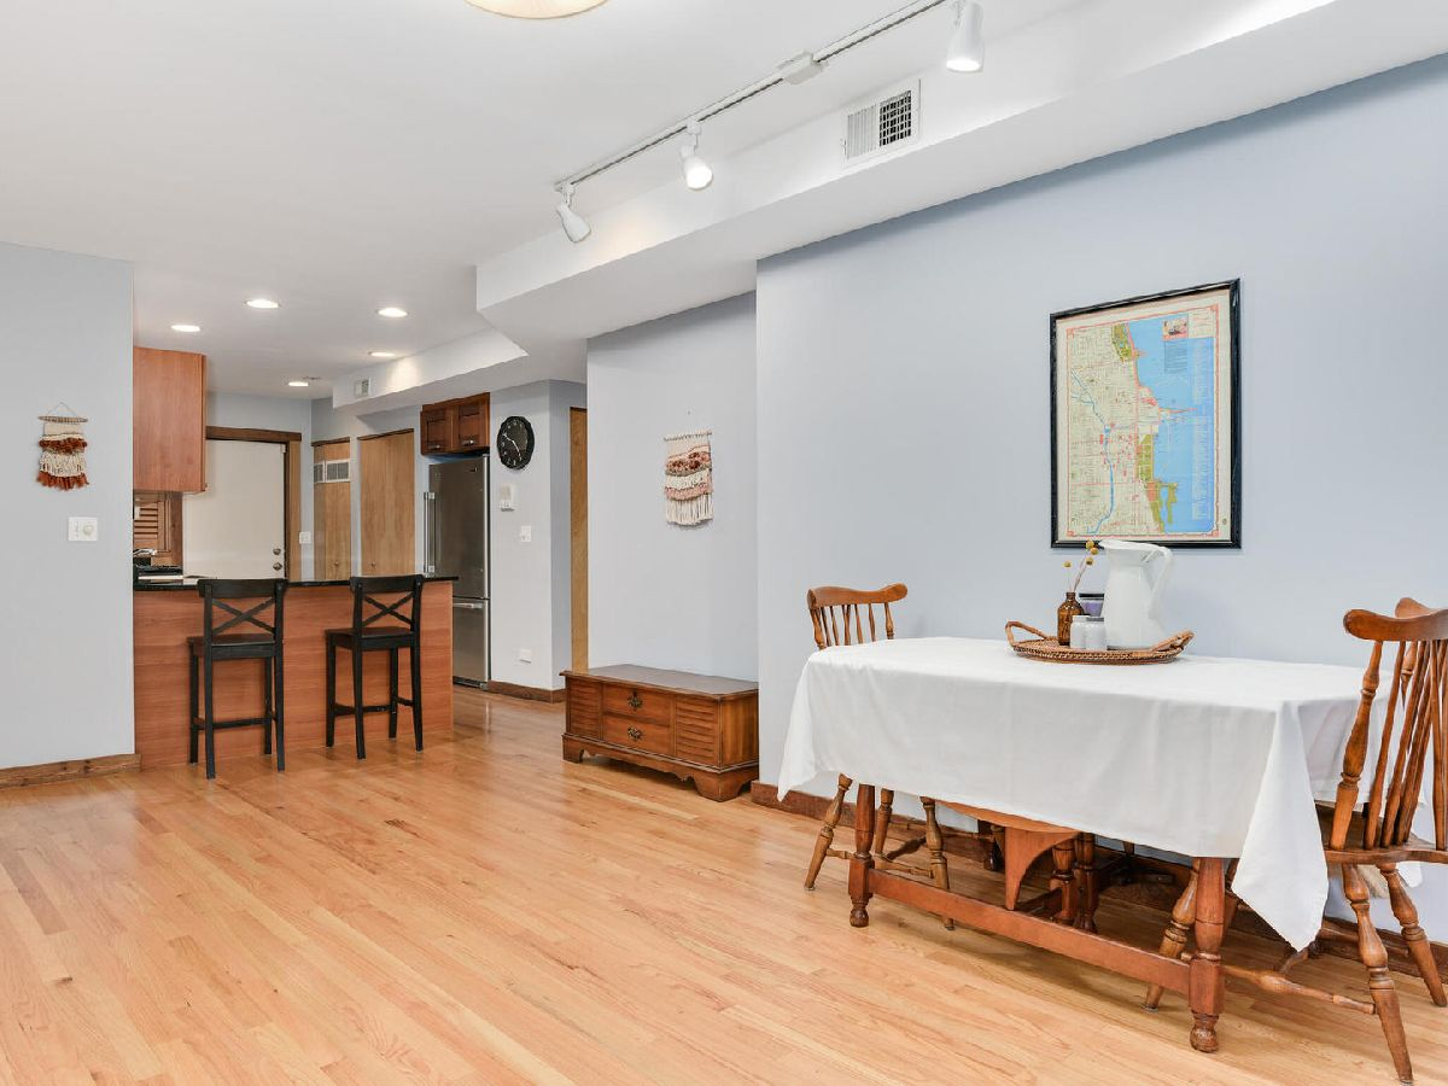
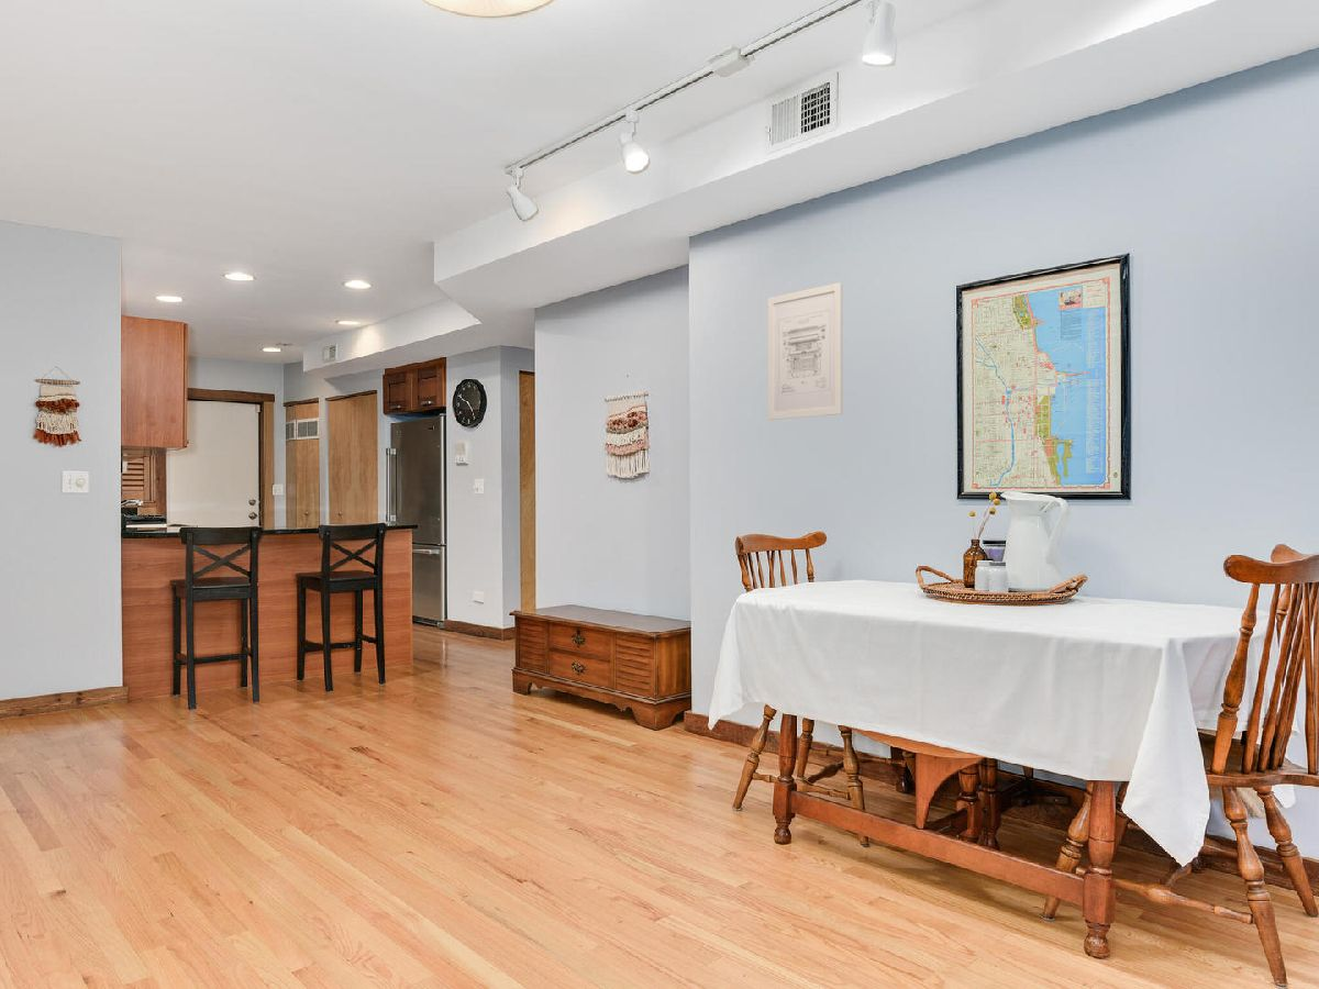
+ wall art [767,281,844,421]
